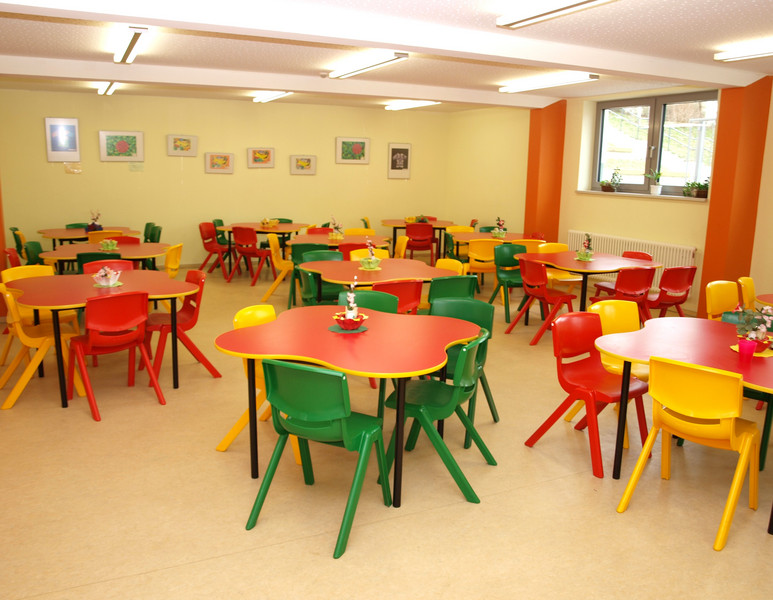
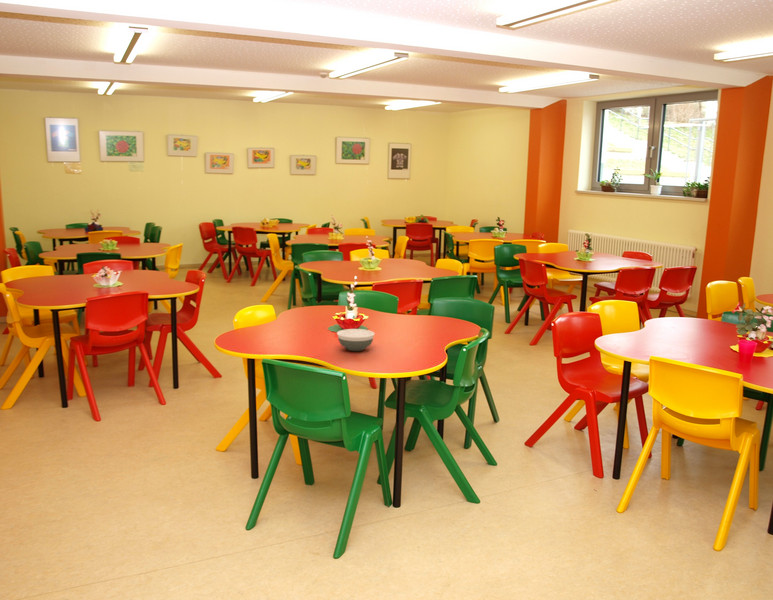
+ bowl [336,328,375,352]
